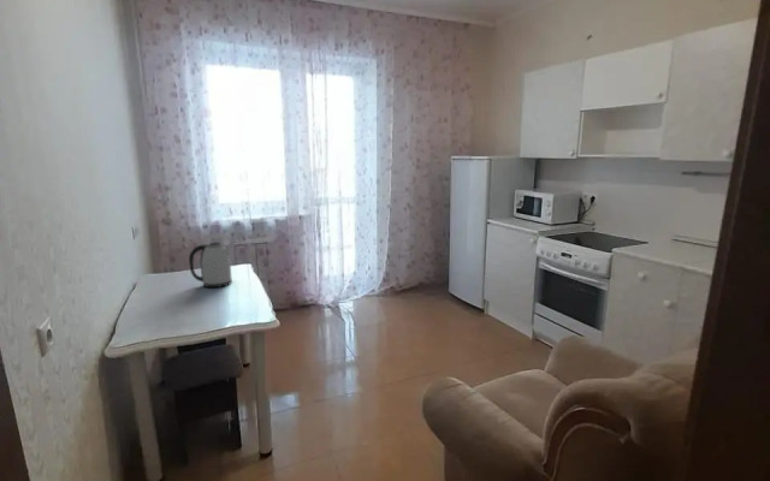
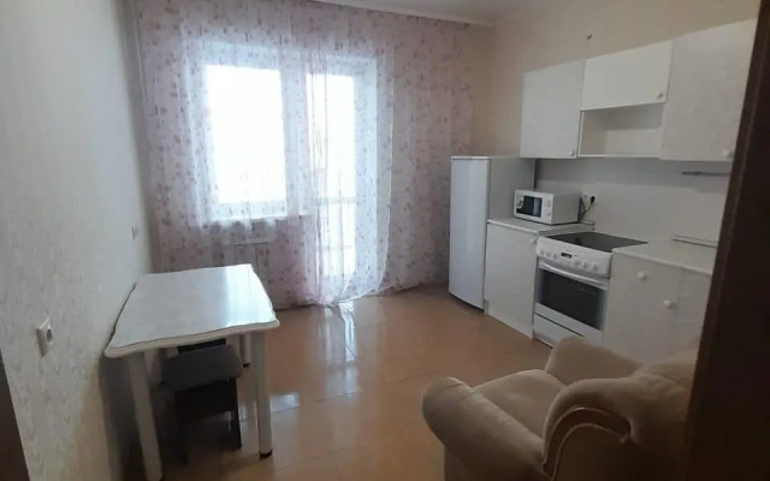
- kettle [188,242,233,289]
